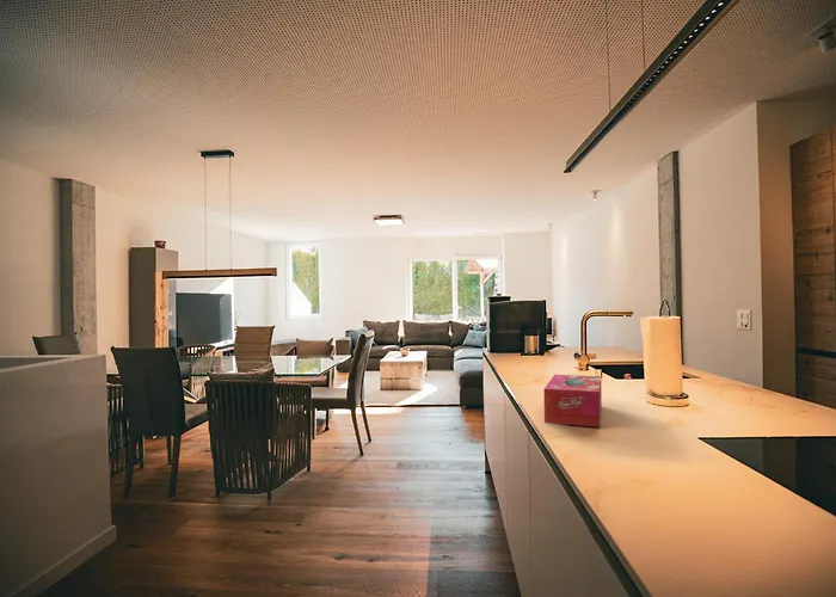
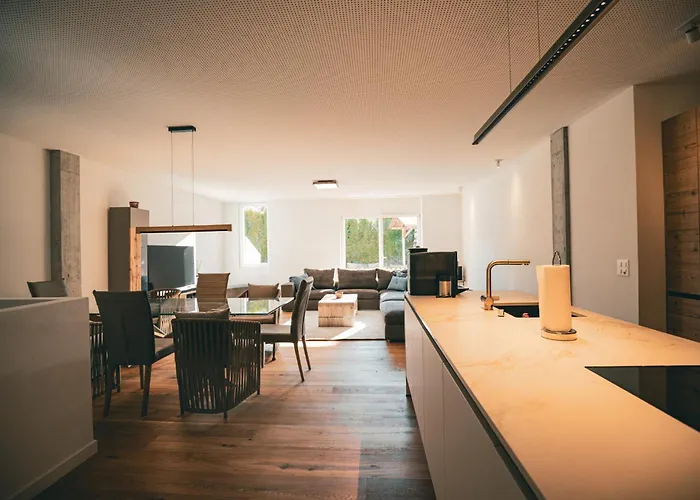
- tissue box [542,374,603,429]
